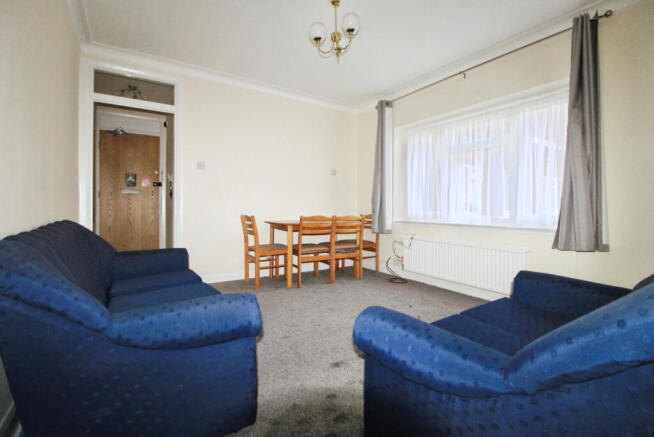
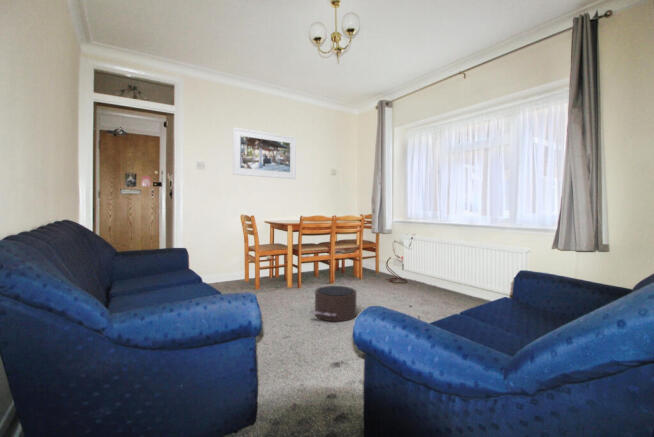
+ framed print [232,127,297,180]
+ pouf [309,285,358,322]
